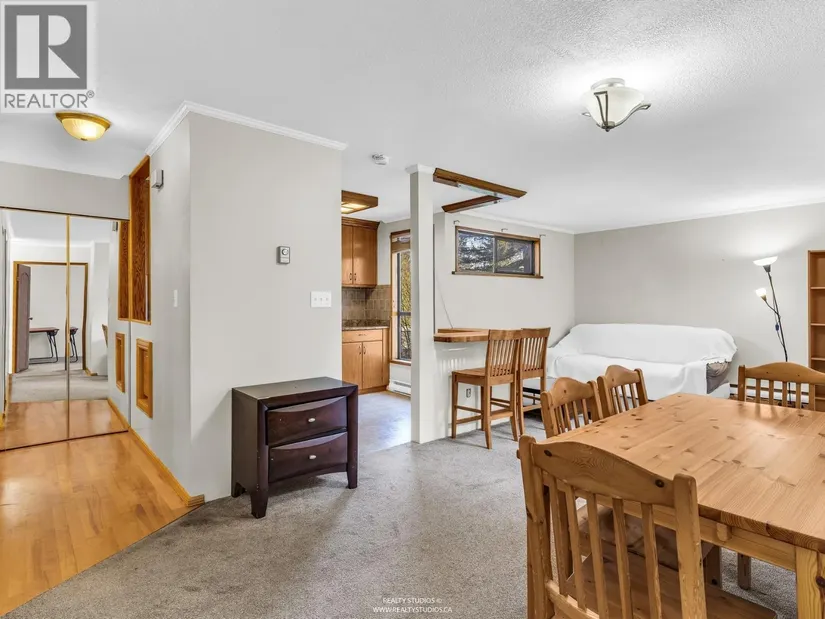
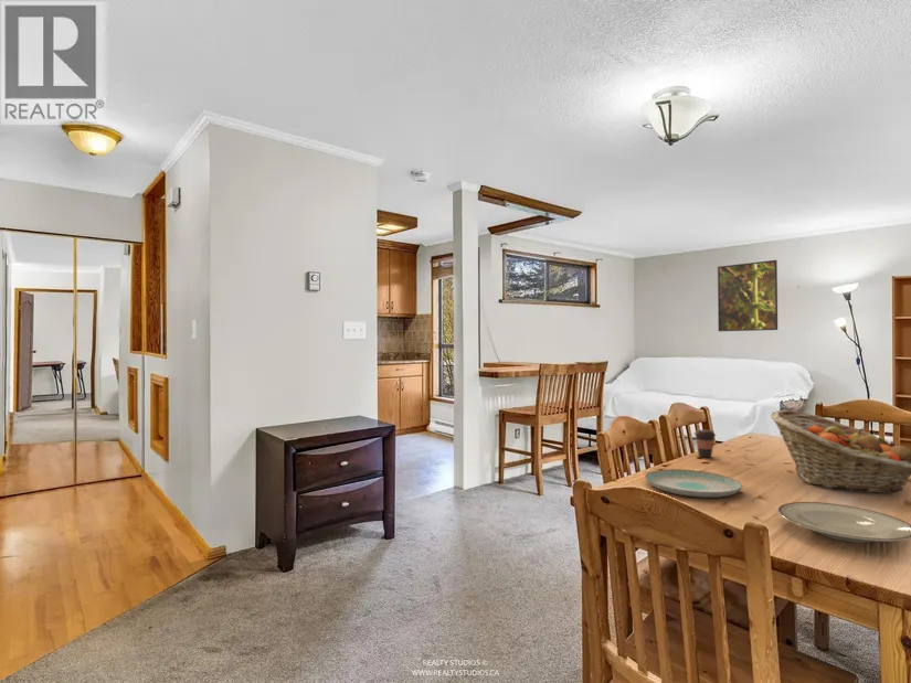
+ plate [644,468,743,499]
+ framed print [717,259,778,332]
+ coffee cup [693,428,717,458]
+ plate [776,501,911,544]
+ fruit basket [770,409,911,494]
